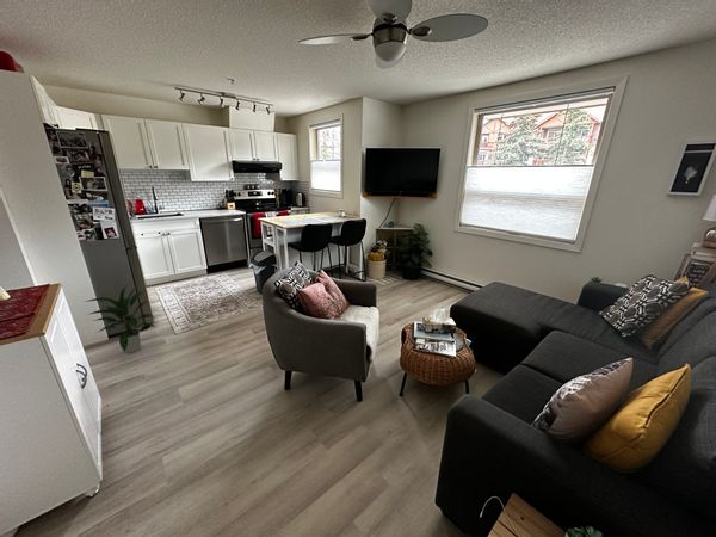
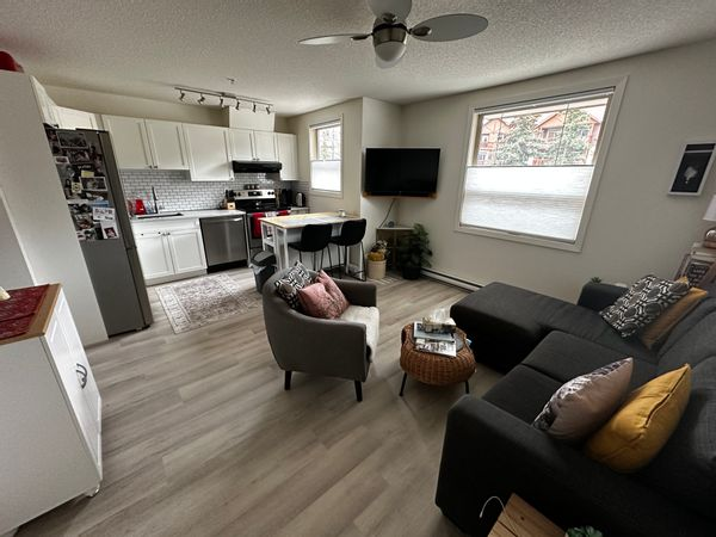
- indoor plant [84,284,156,354]
